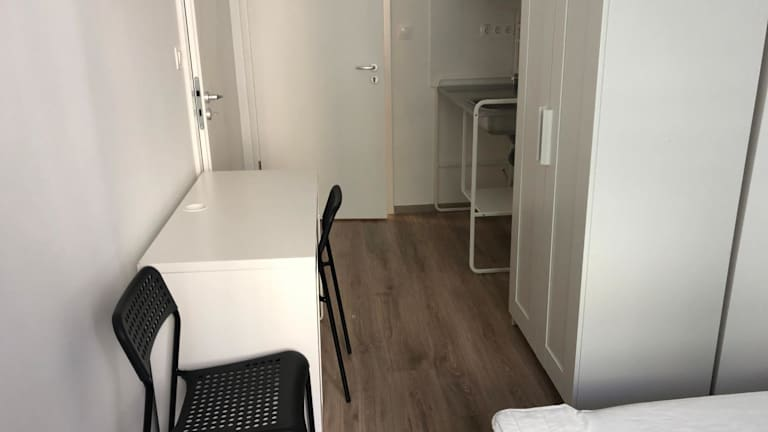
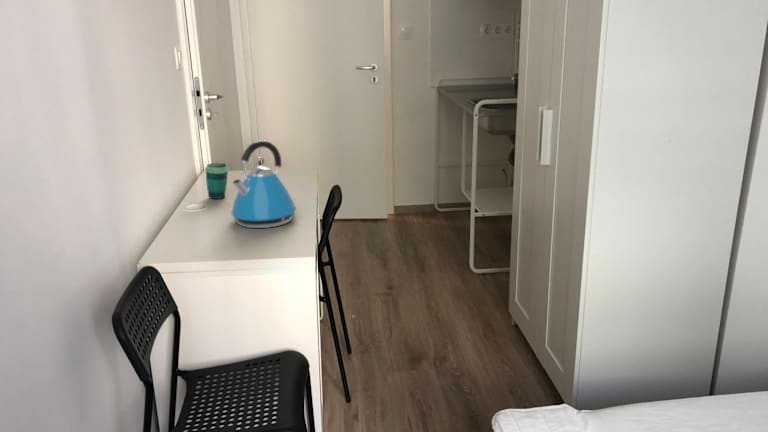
+ cup [204,162,230,200]
+ kettle [230,139,297,229]
